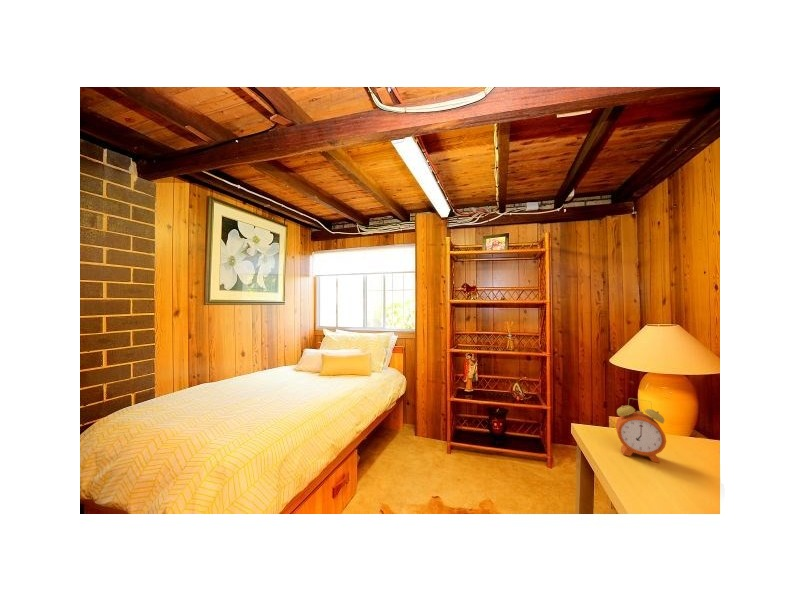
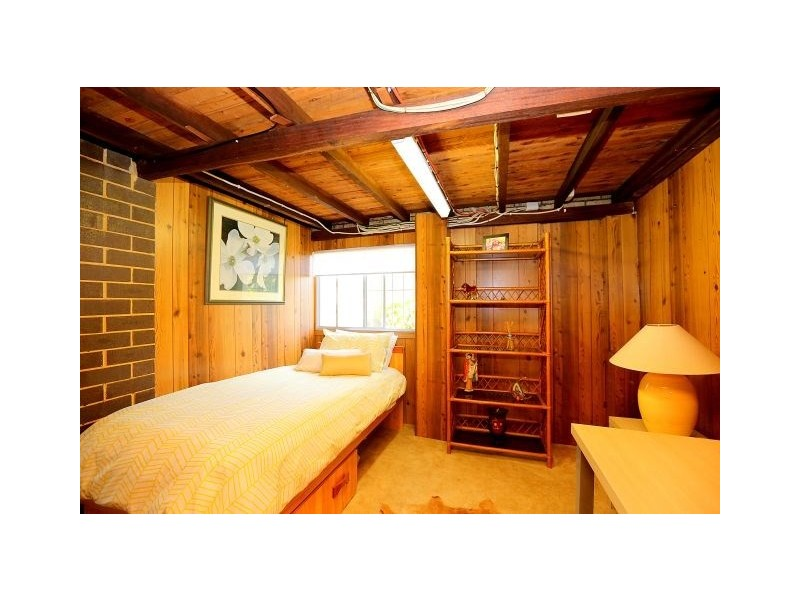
- alarm clock [615,397,667,464]
